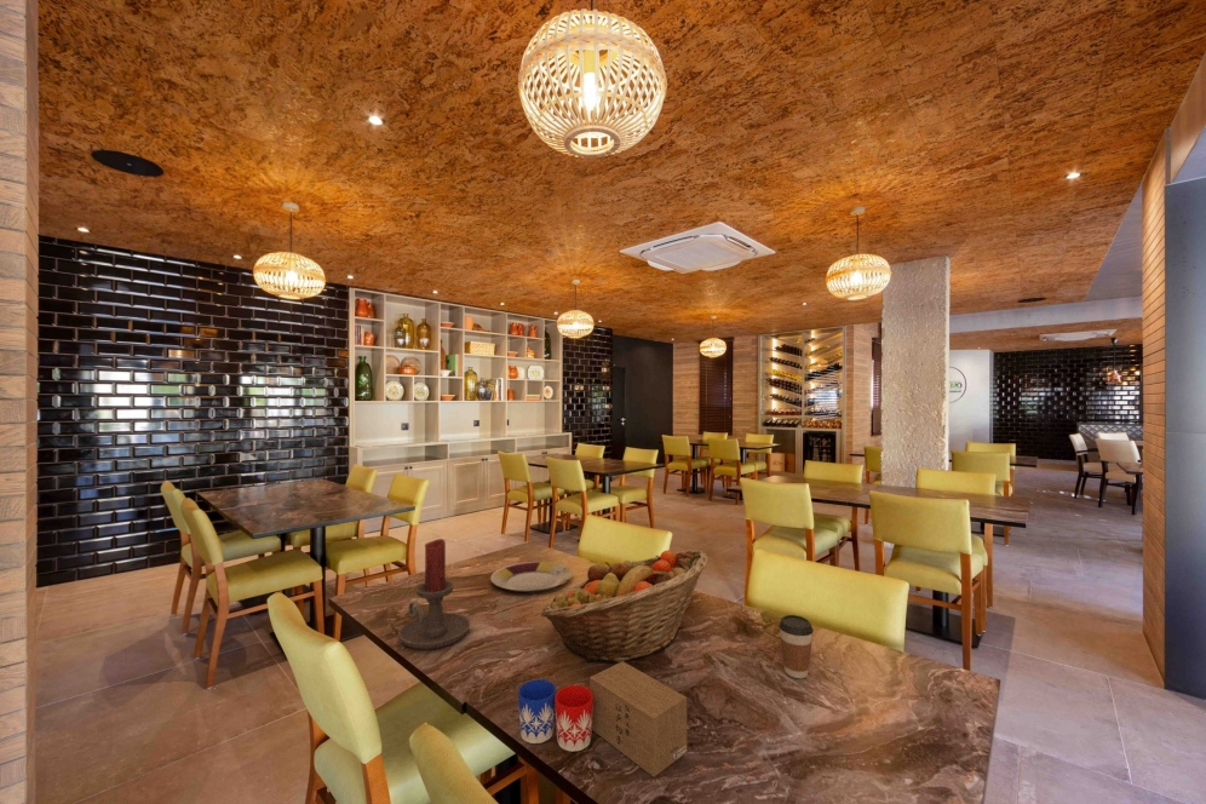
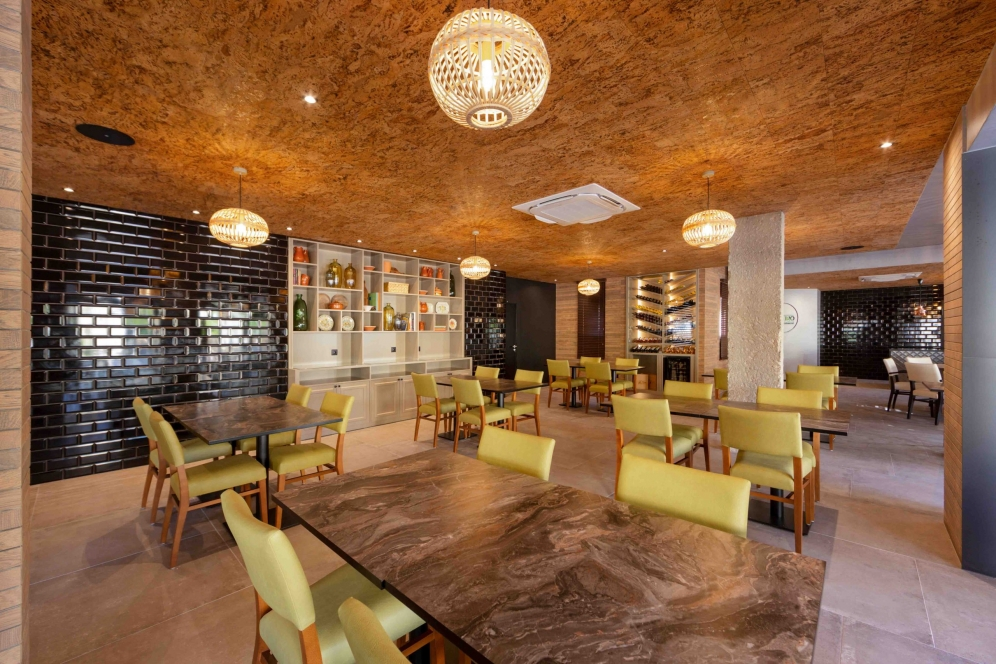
- fruit basket [540,549,710,664]
- plate [489,561,574,595]
- coffee cup [777,614,814,679]
- drinking glass [517,661,688,777]
- candle holder [397,538,472,650]
